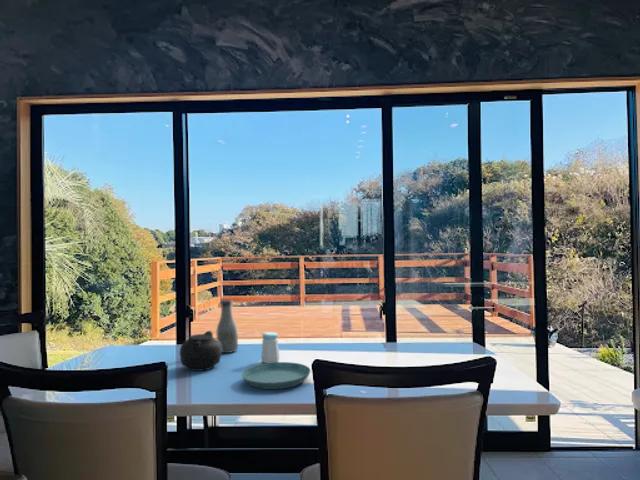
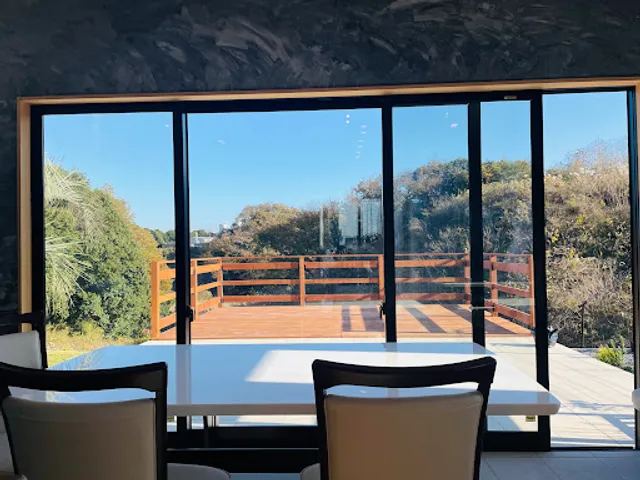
- teapot [176,330,222,372]
- salt shaker [260,331,281,364]
- saucer [241,361,312,390]
- bottle [215,299,239,354]
